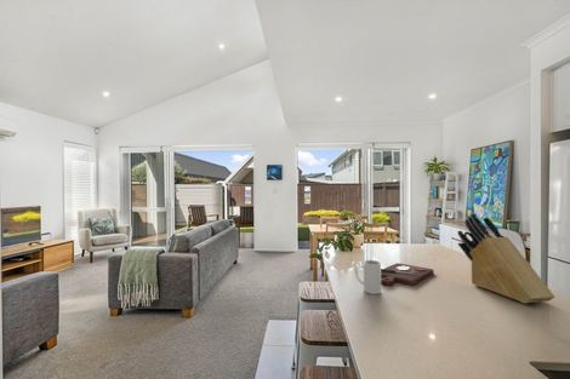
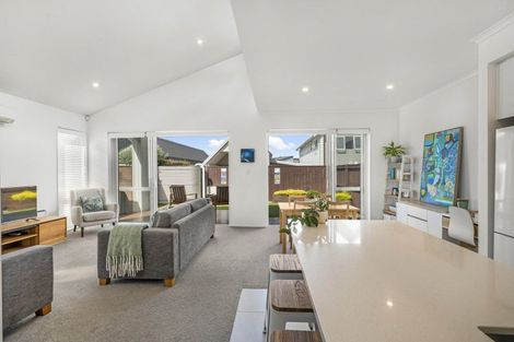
- cutting board [381,262,435,287]
- knife block [456,212,555,304]
- mug [354,259,382,295]
